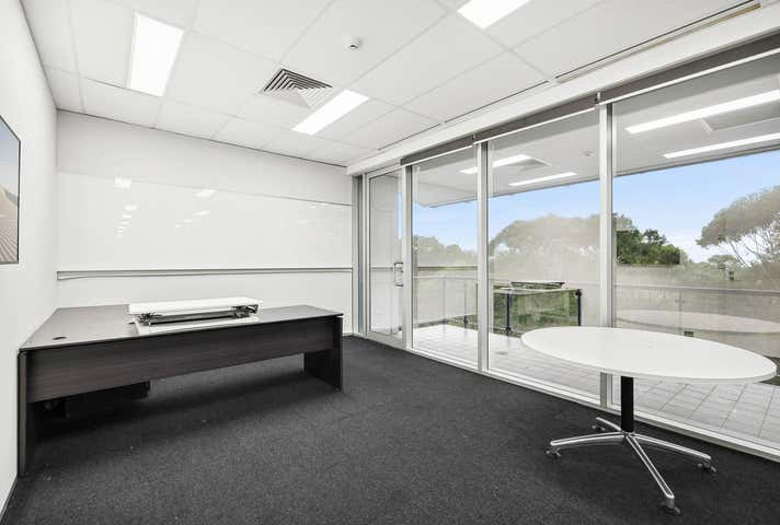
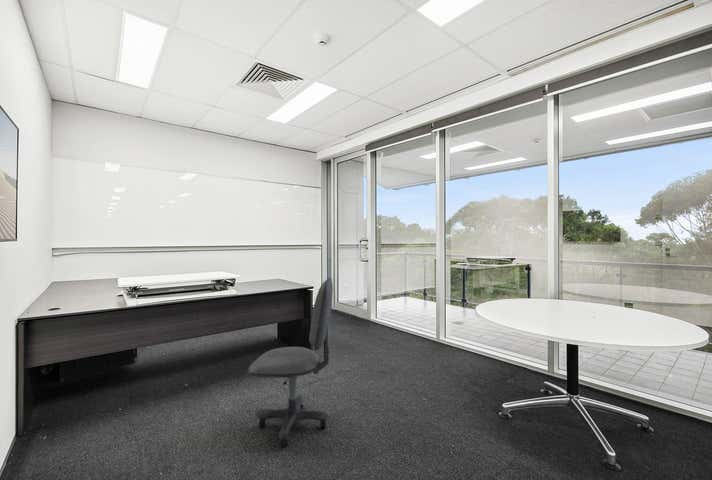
+ office chair [246,276,334,448]
